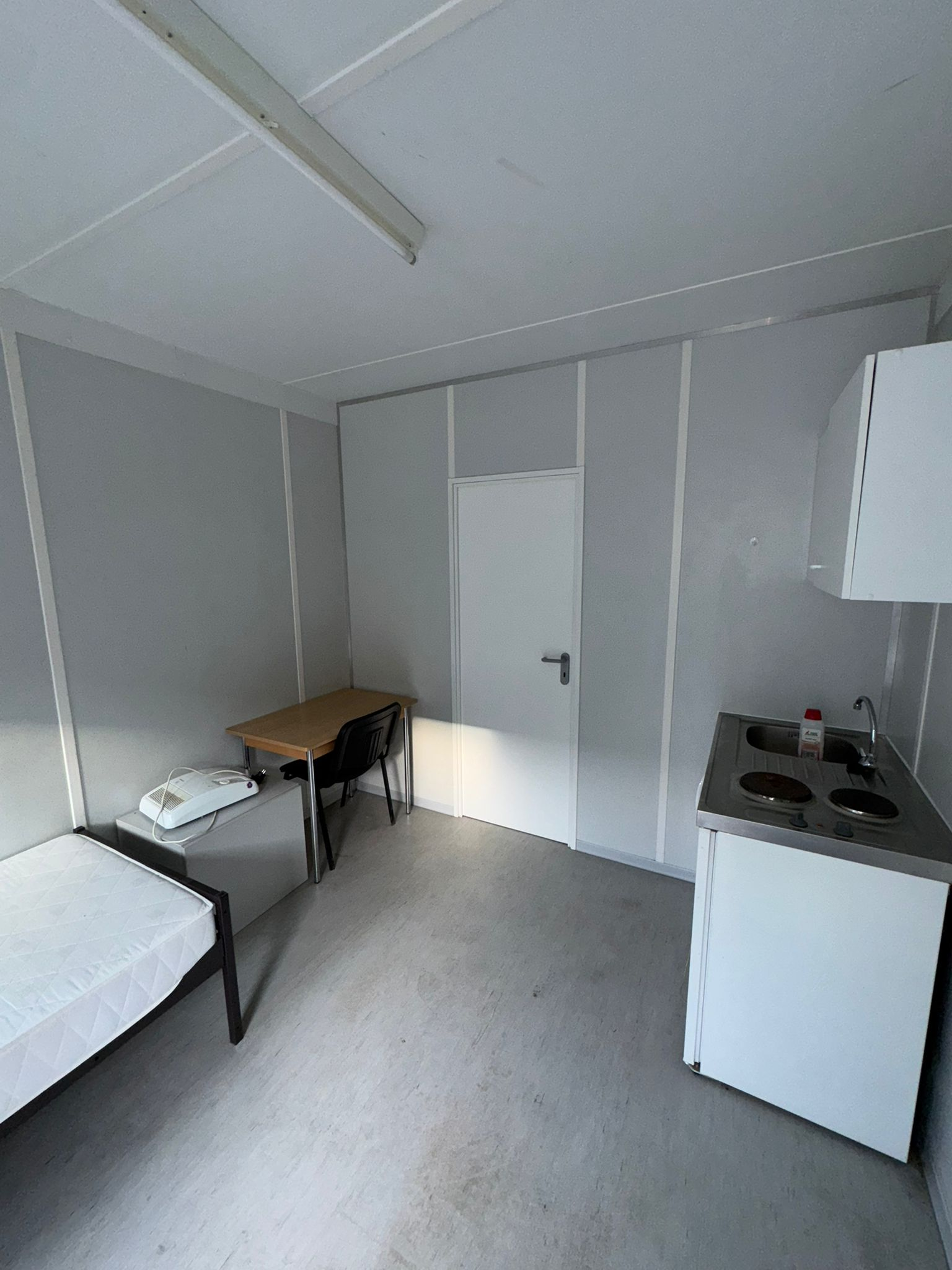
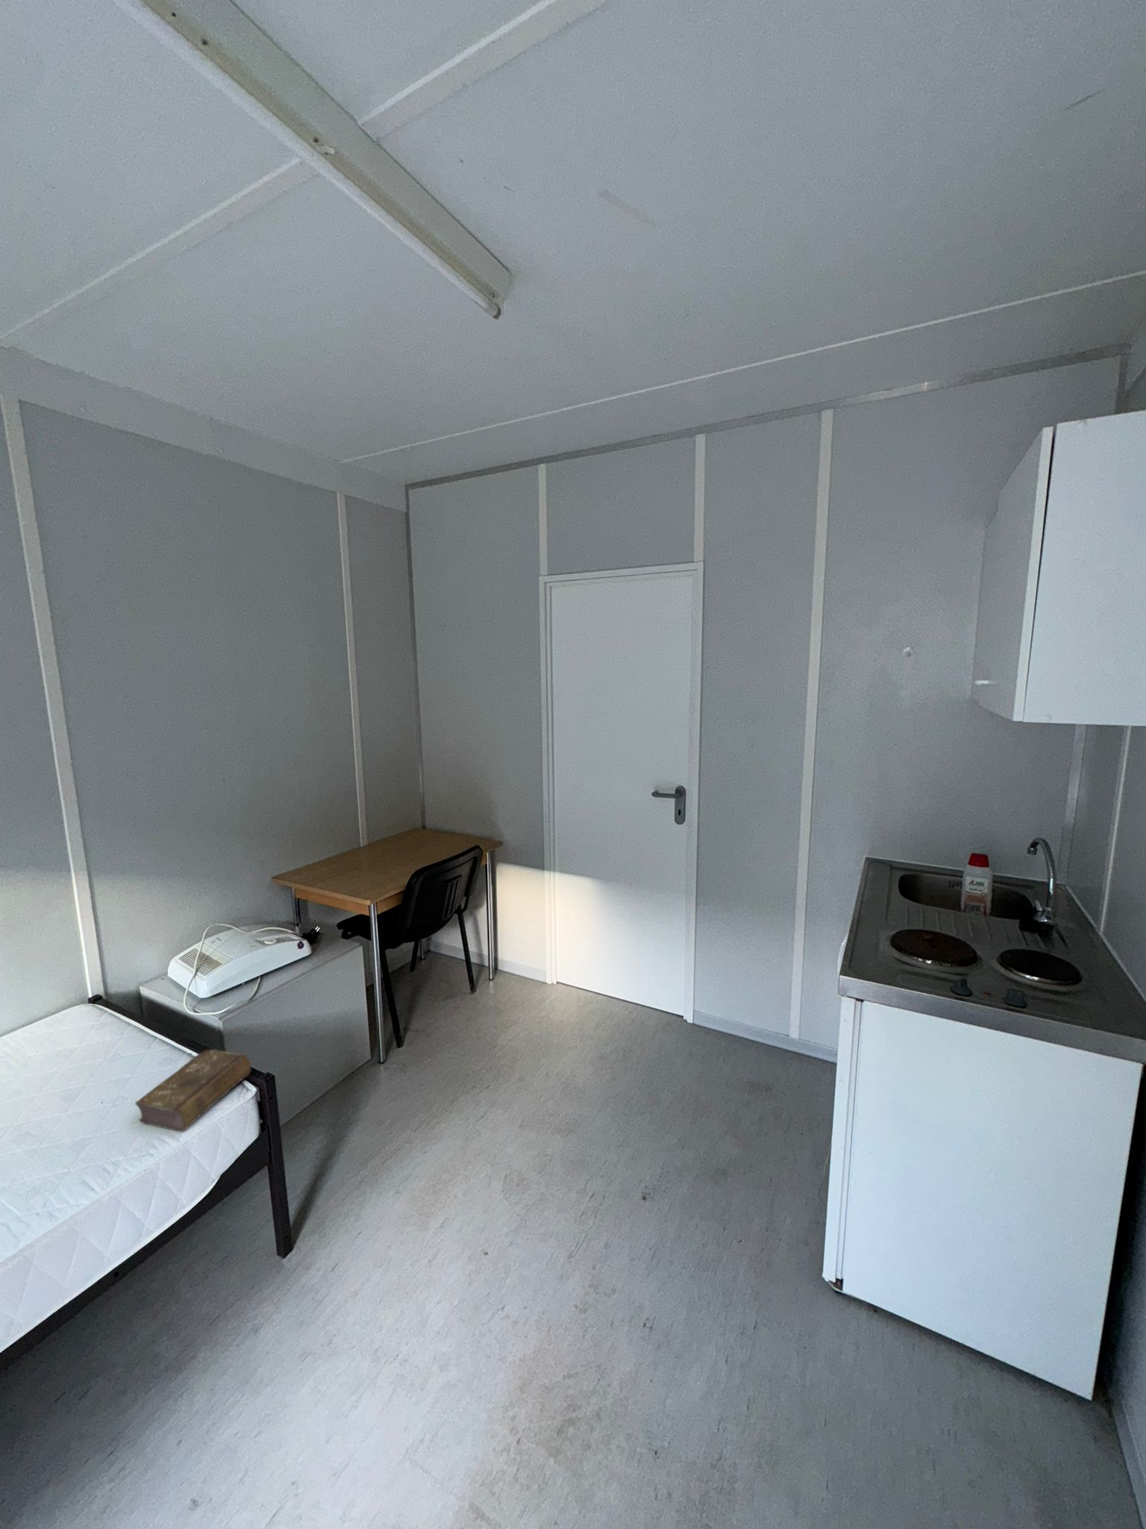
+ book [135,1049,252,1133]
